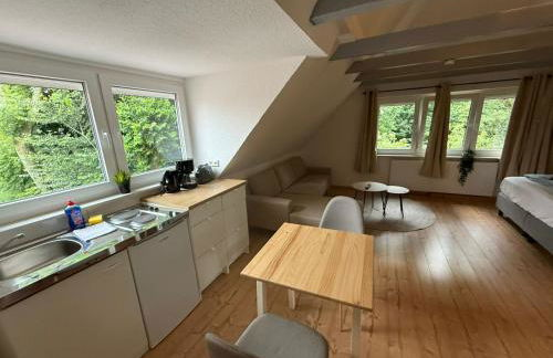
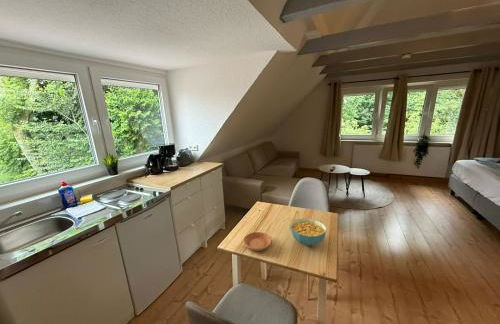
+ saucer [242,231,272,252]
+ cereal bowl [289,217,328,246]
